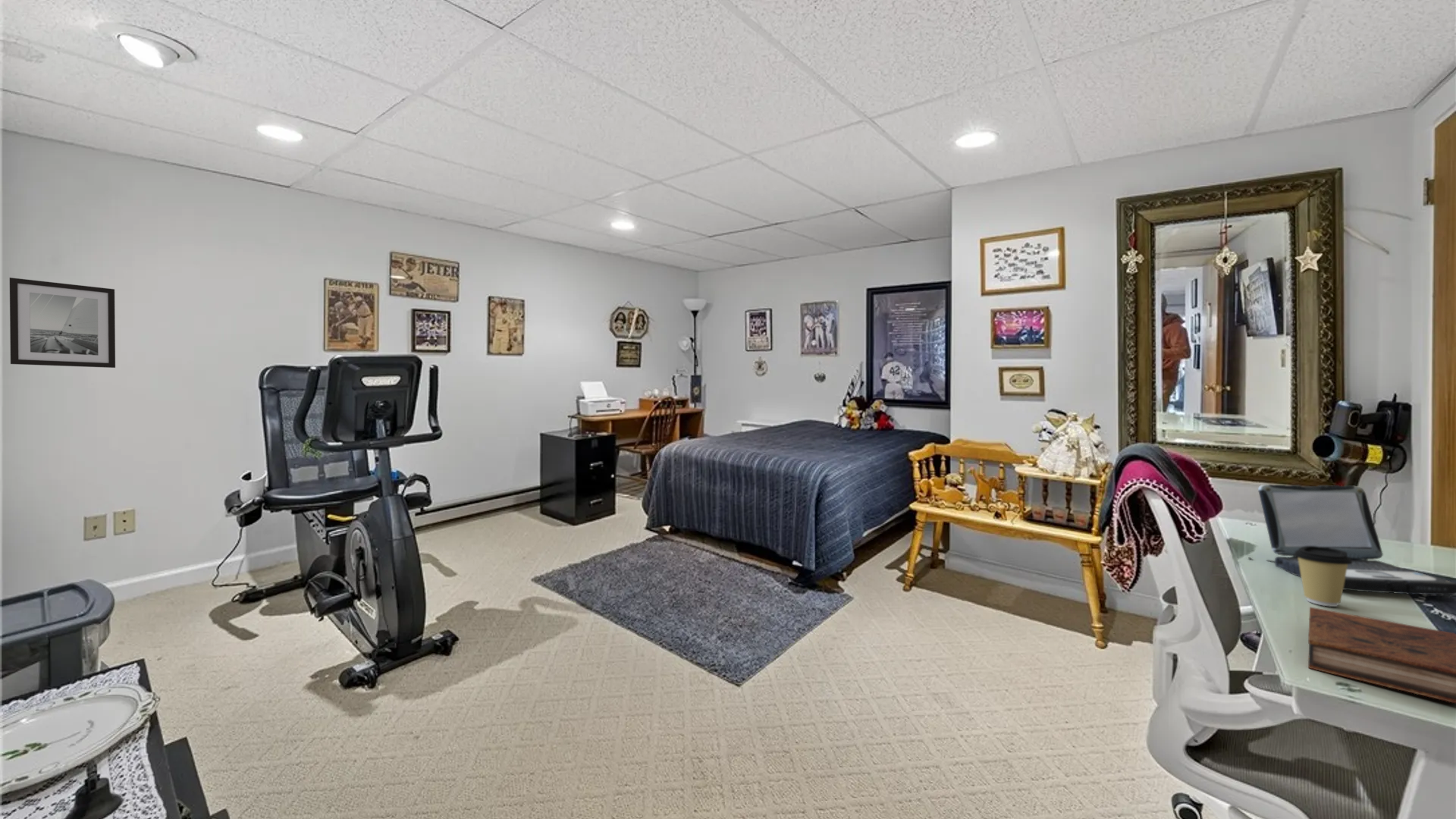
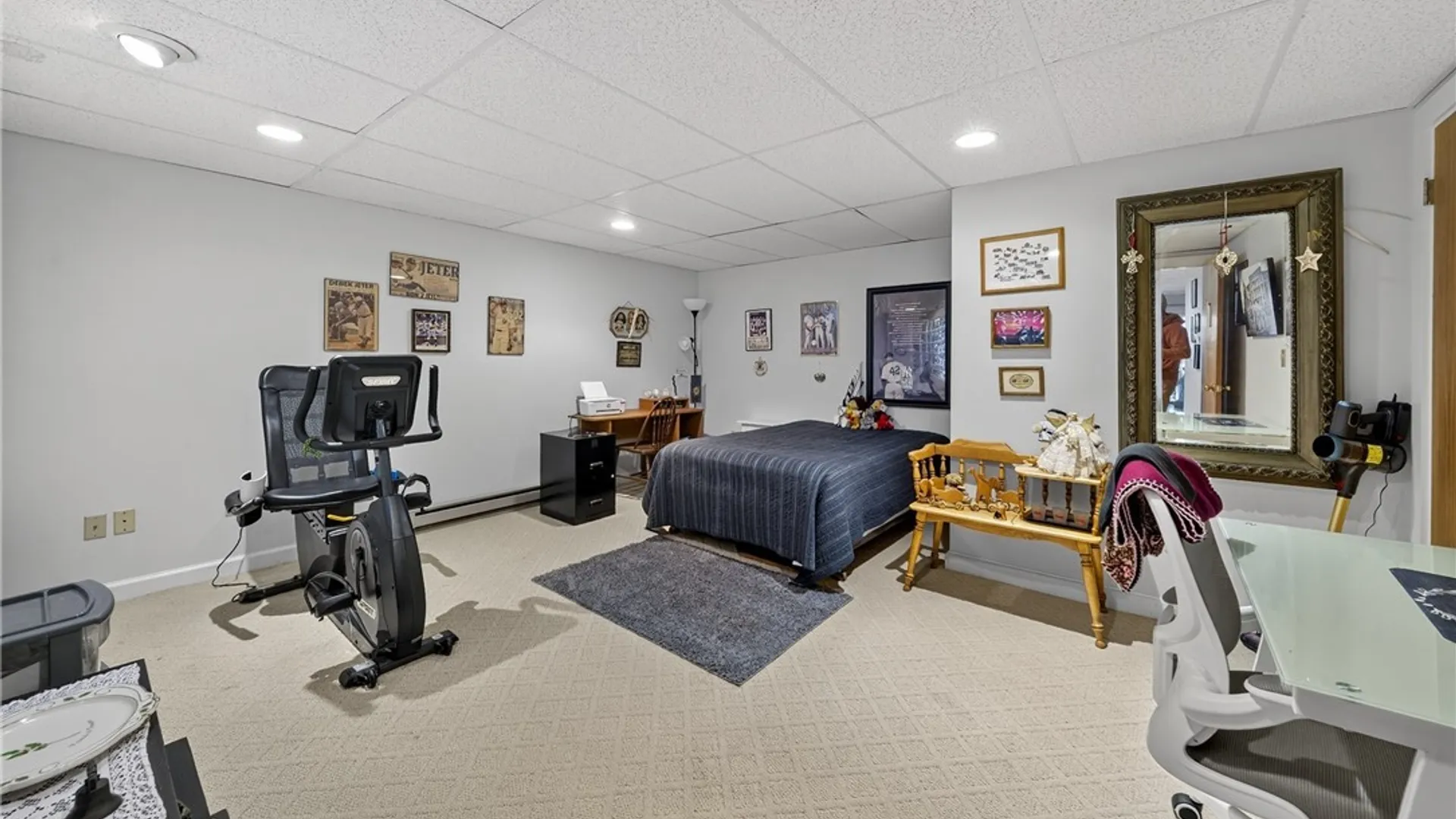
- laptop [1247,484,1456,595]
- coffee cup [1294,546,1352,607]
- wall art [9,277,116,369]
- book [1307,606,1456,704]
